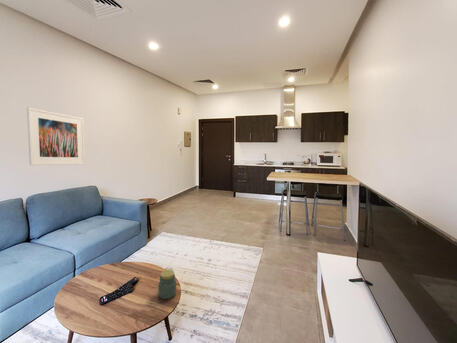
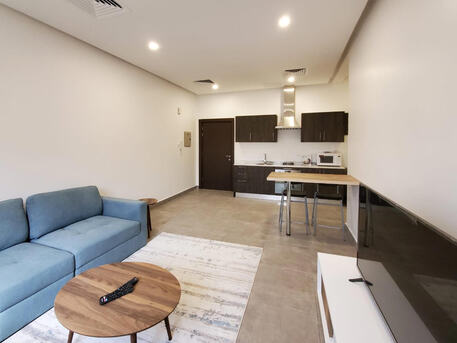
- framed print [26,107,86,166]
- jar [157,269,177,300]
